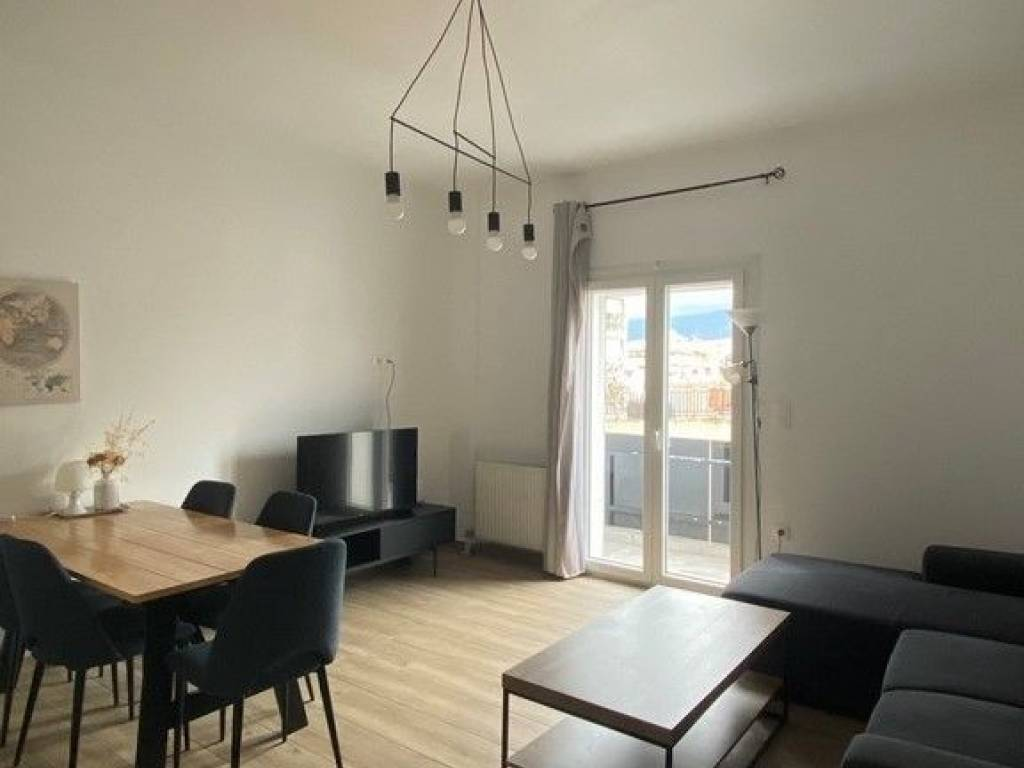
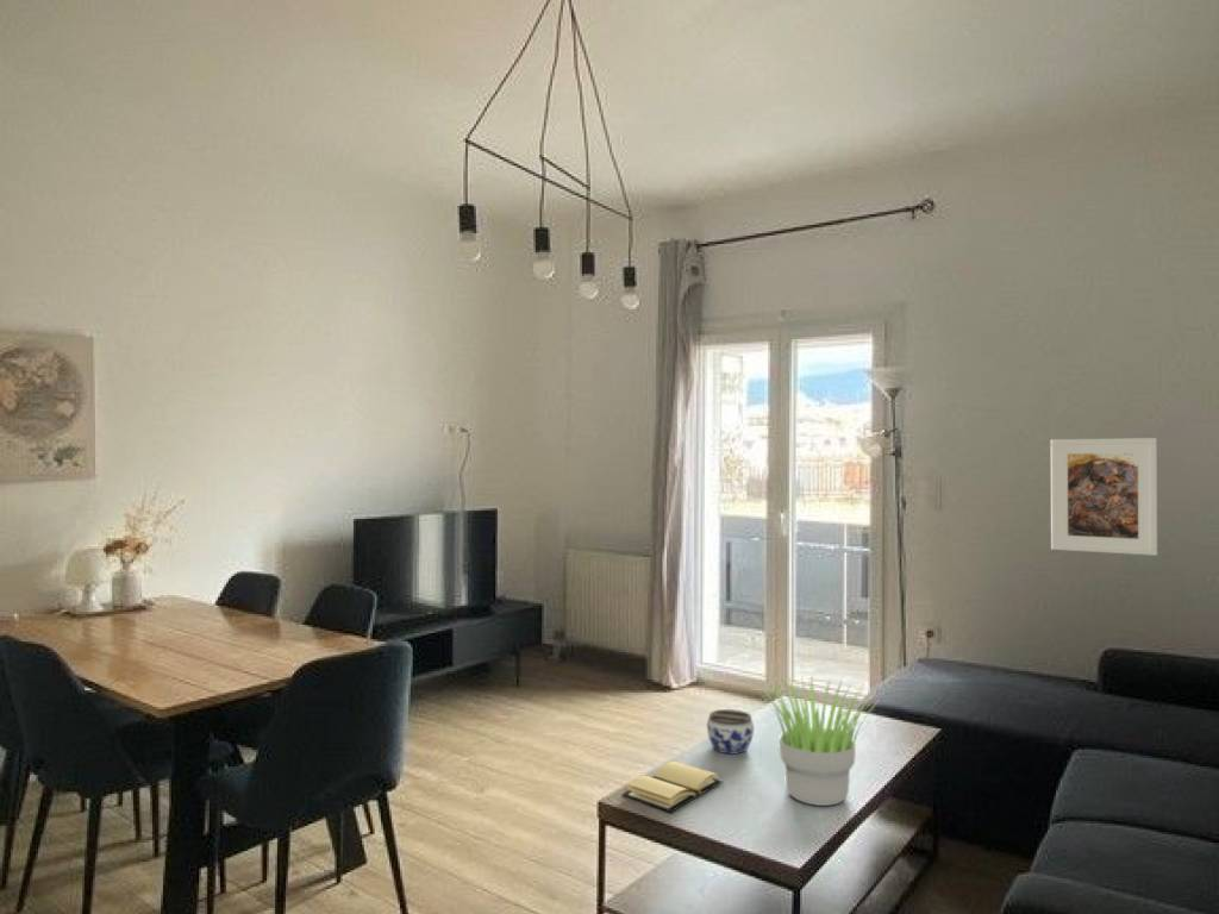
+ jar [706,708,755,755]
+ potted plant [758,672,881,807]
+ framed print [1050,437,1158,557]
+ book [620,760,724,813]
